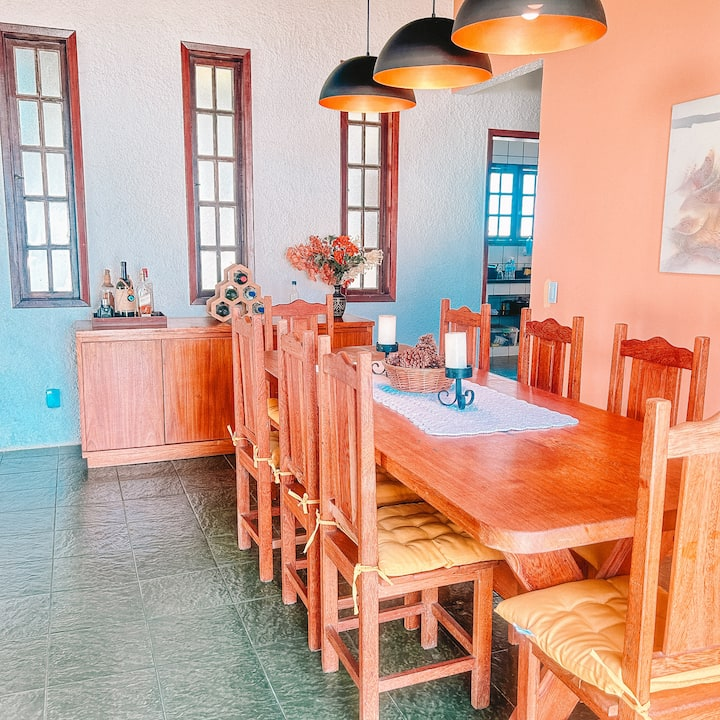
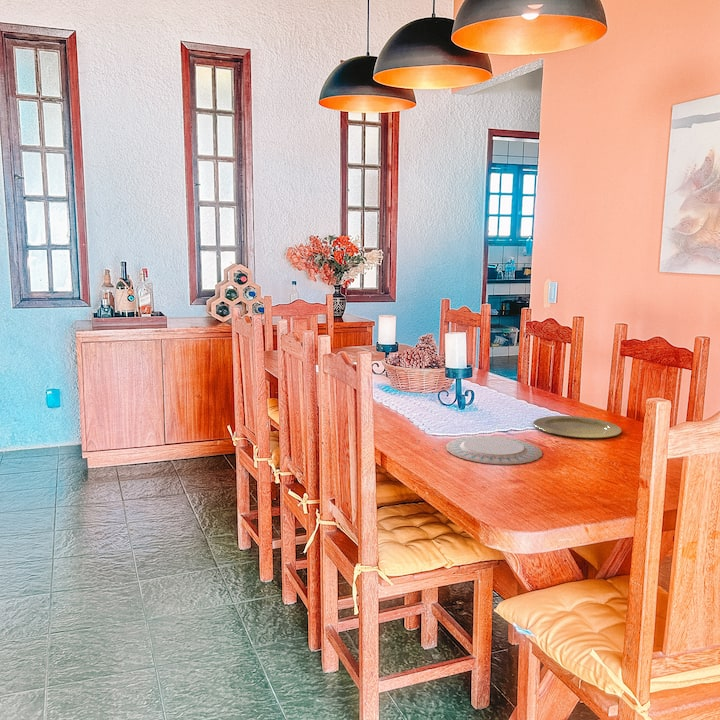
+ plate [532,415,623,439]
+ chinaware [445,435,543,465]
